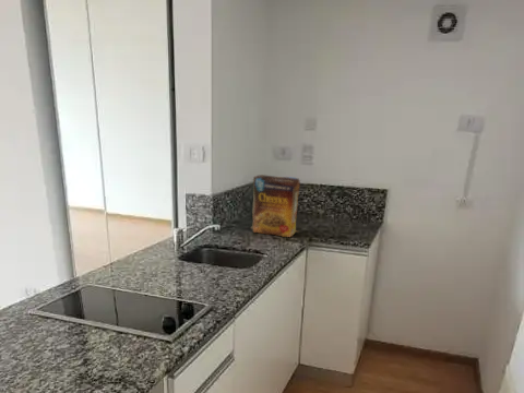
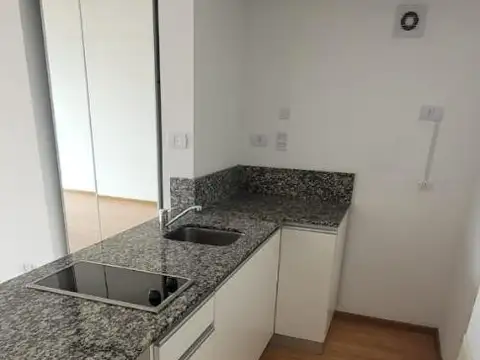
- cereal box [249,174,301,238]
